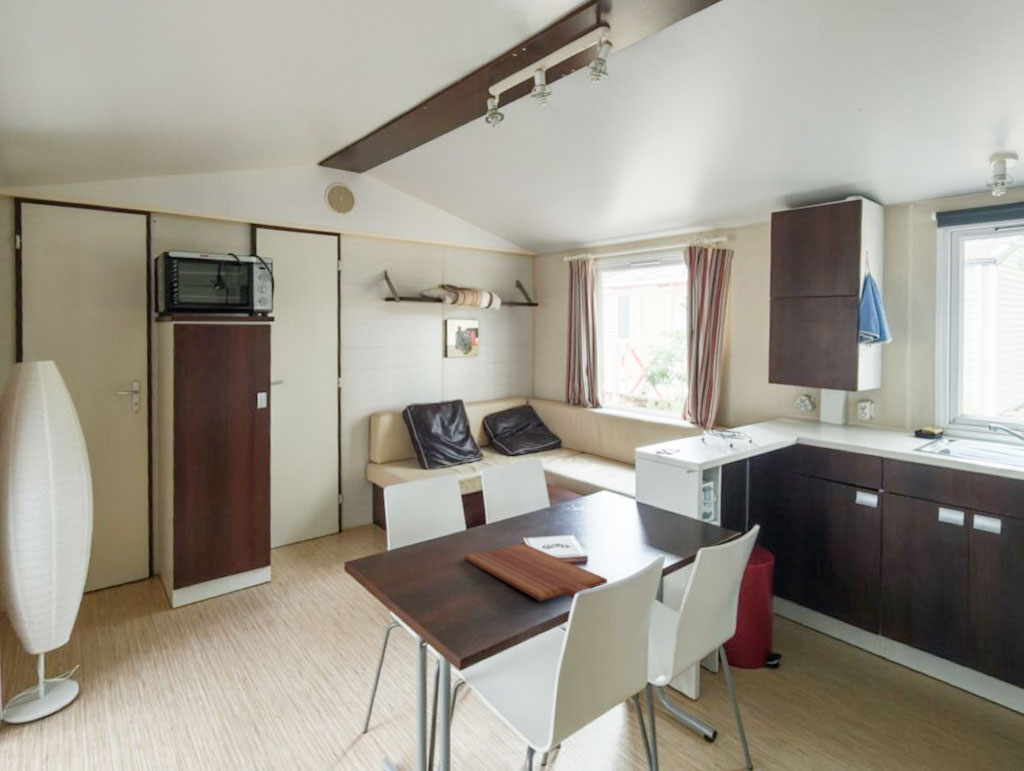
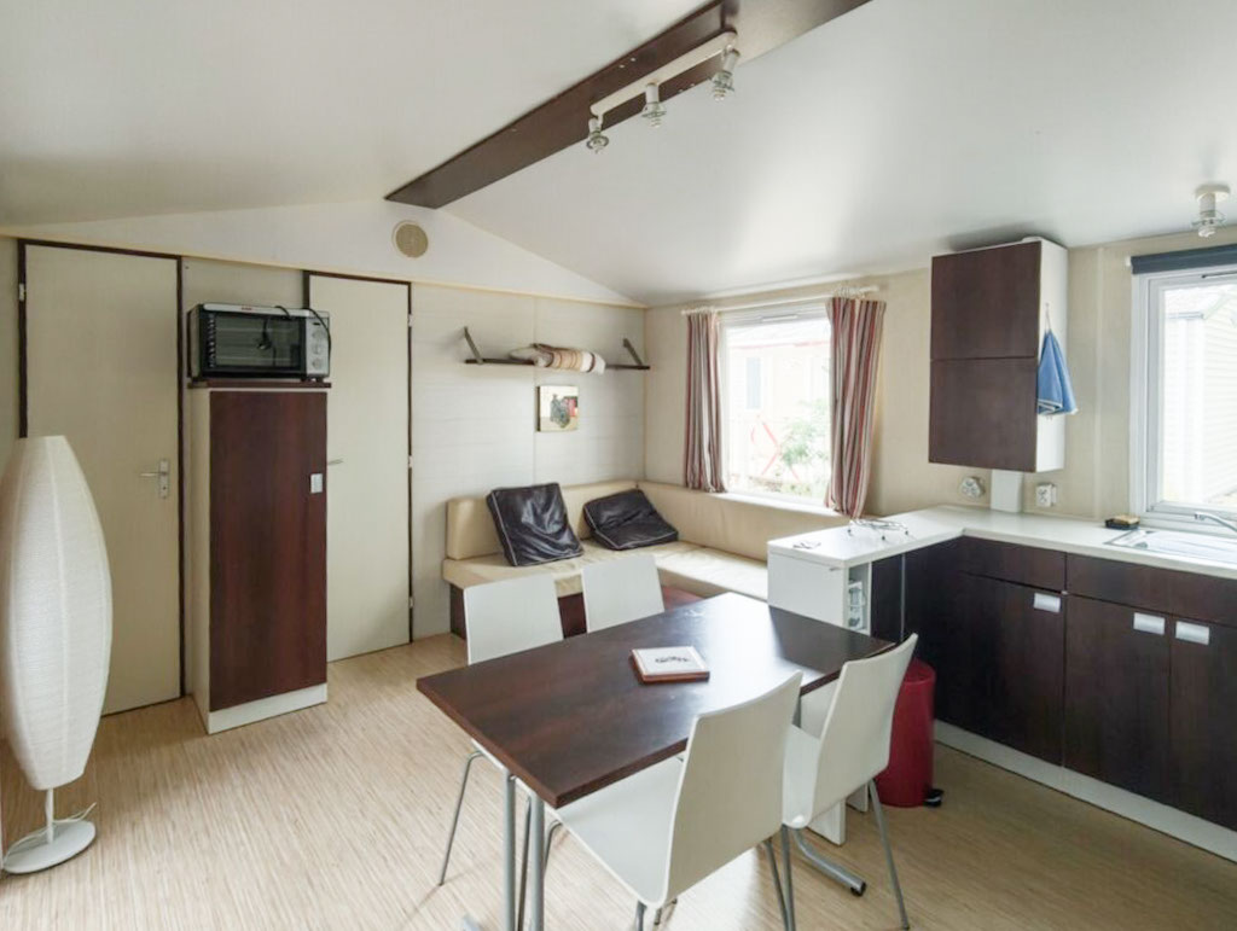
- cutting board [464,543,608,602]
